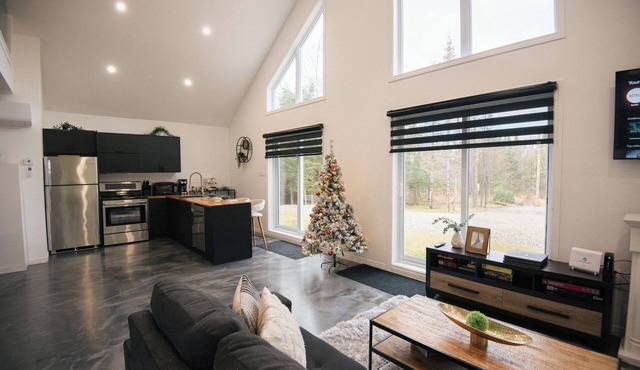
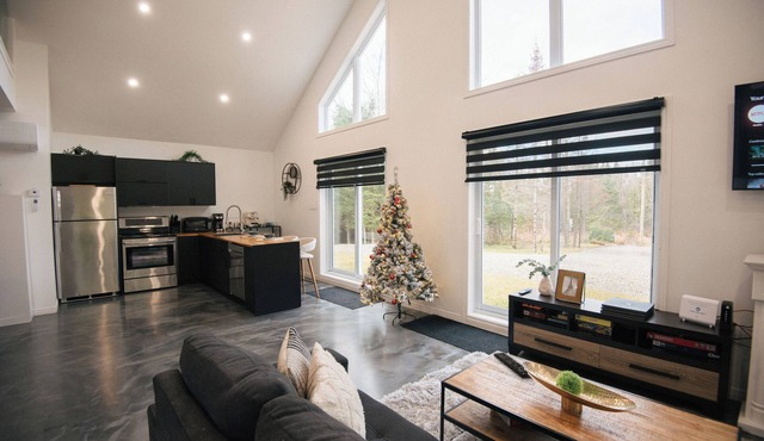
+ remote control [493,352,531,379]
